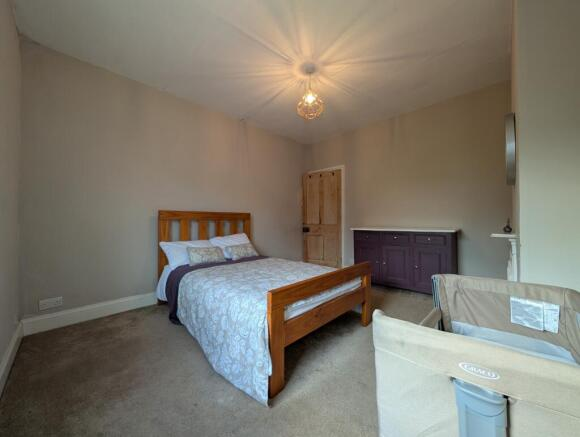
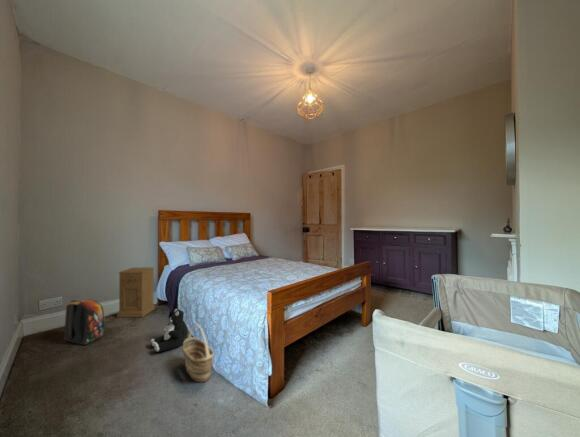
+ backpack [63,299,106,346]
+ nightstand [116,267,156,318]
+ basket [182,323,214,383]
+ plush toy [150,308,189,352]
